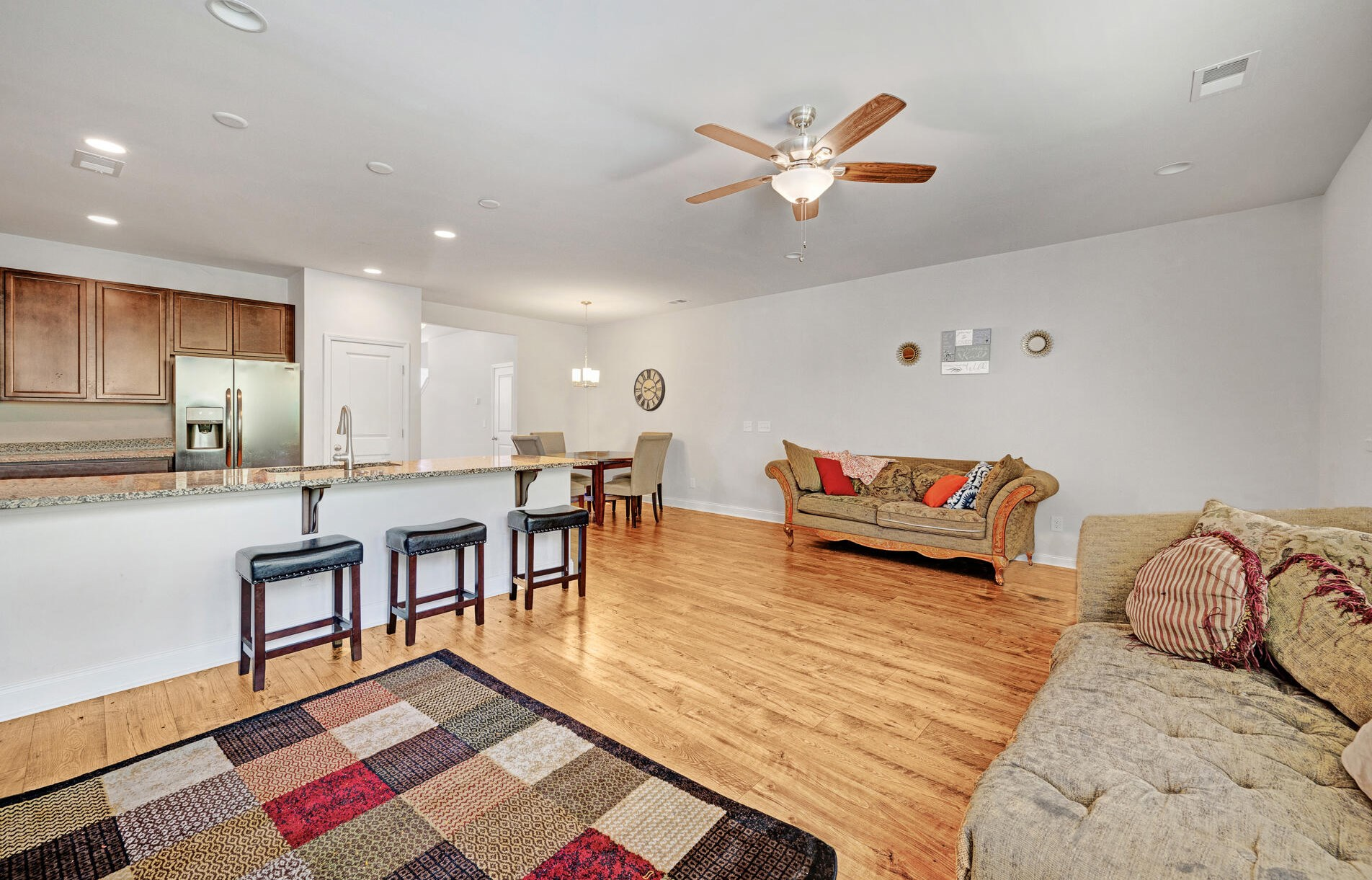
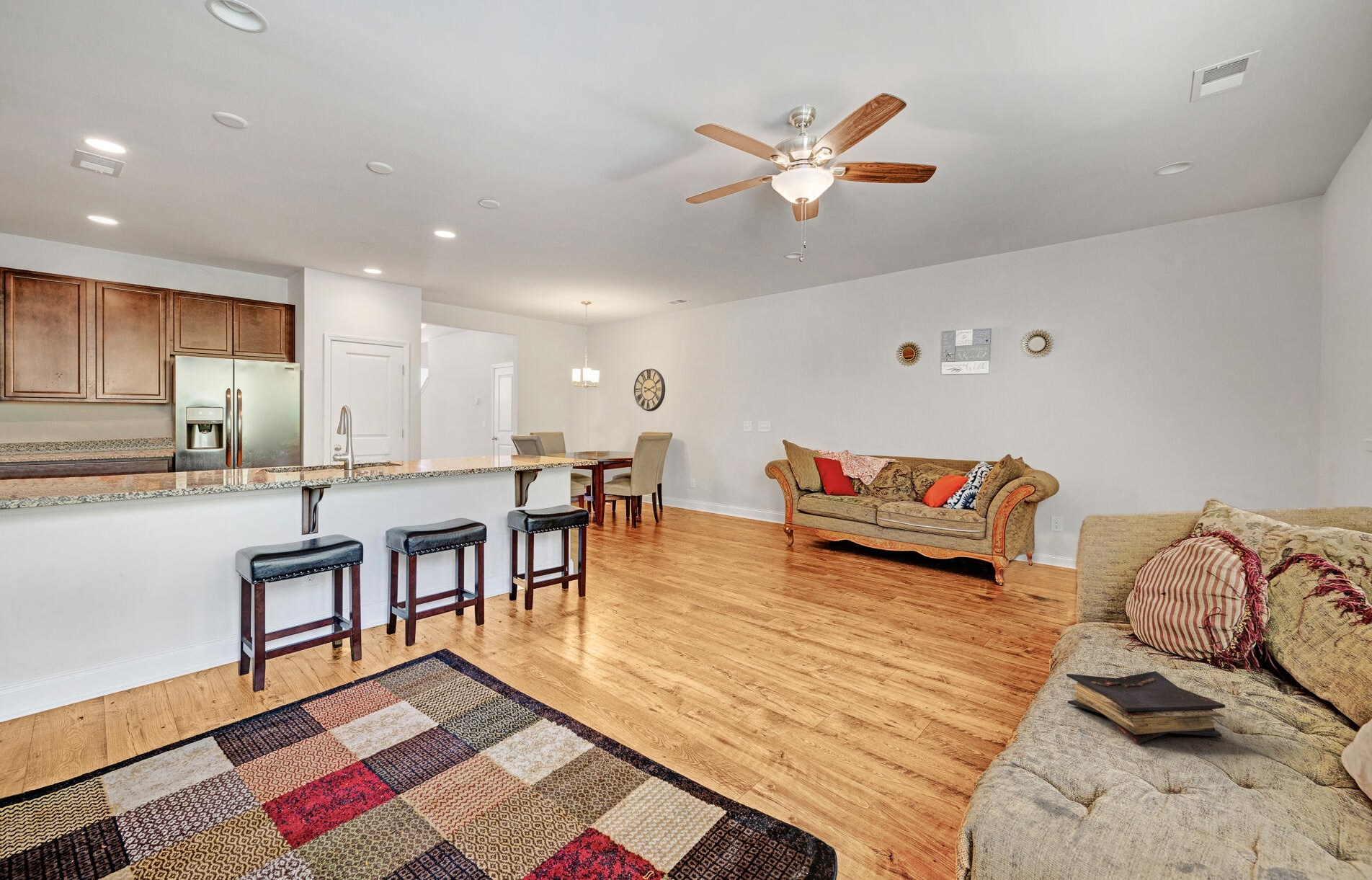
+ book [1066,670,1226,745]
